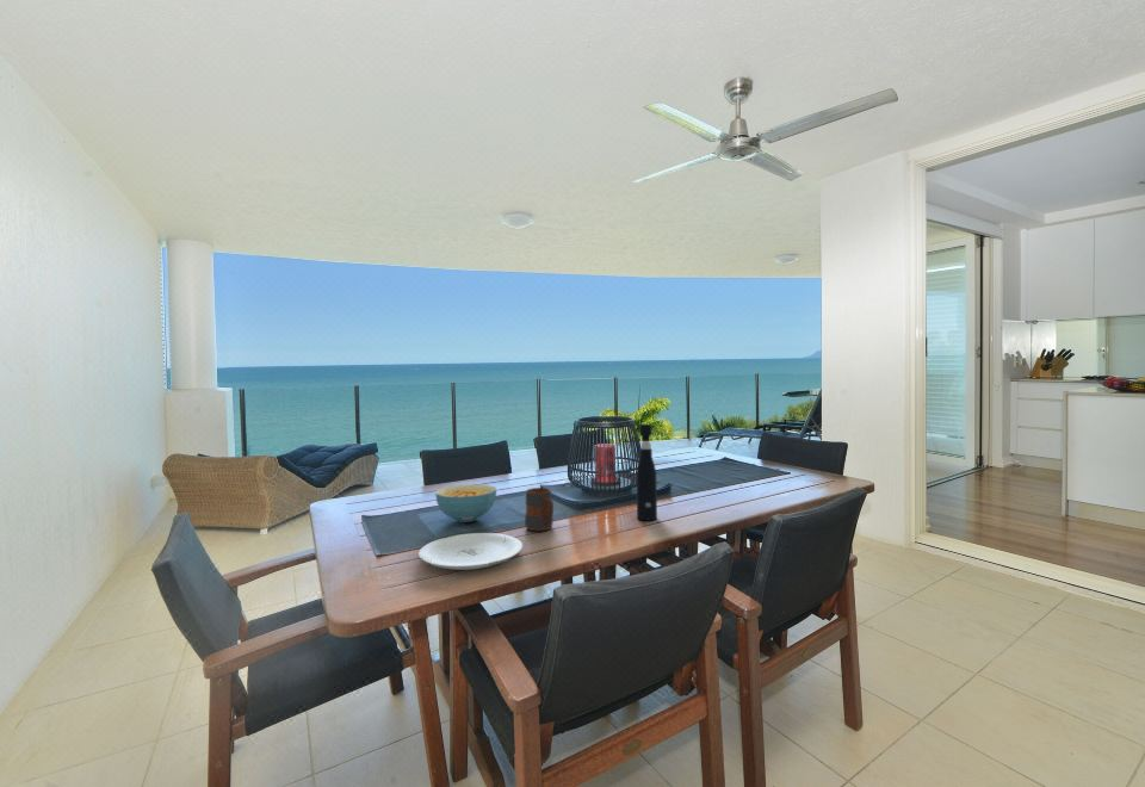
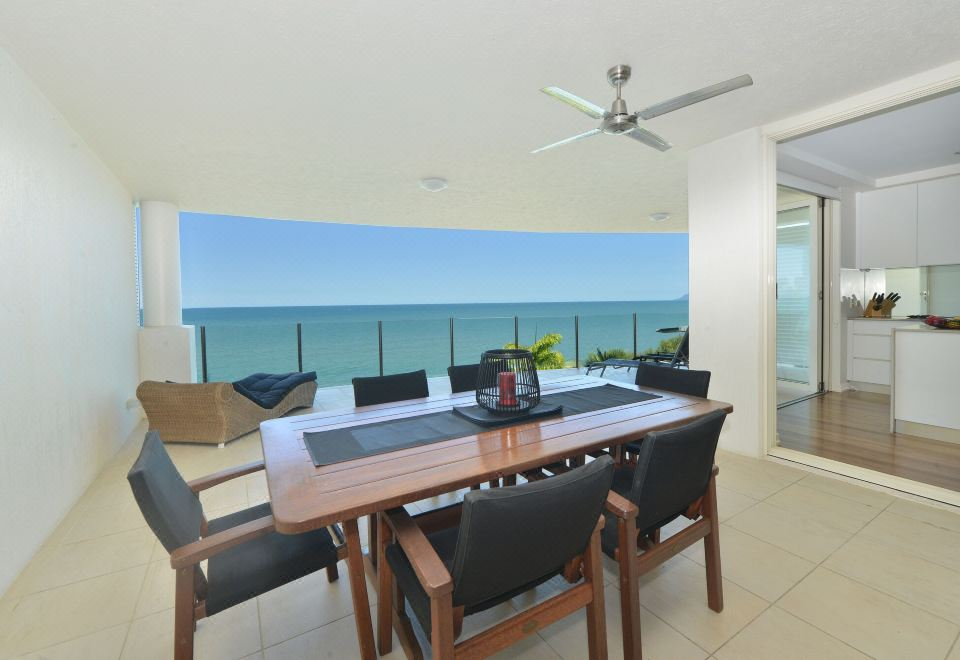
- pepper grinder [636,423,658,521]
- mug [524,487,555,532]
- plate [417,532,524,571]
- cereal bowl [434,483,497,523]
